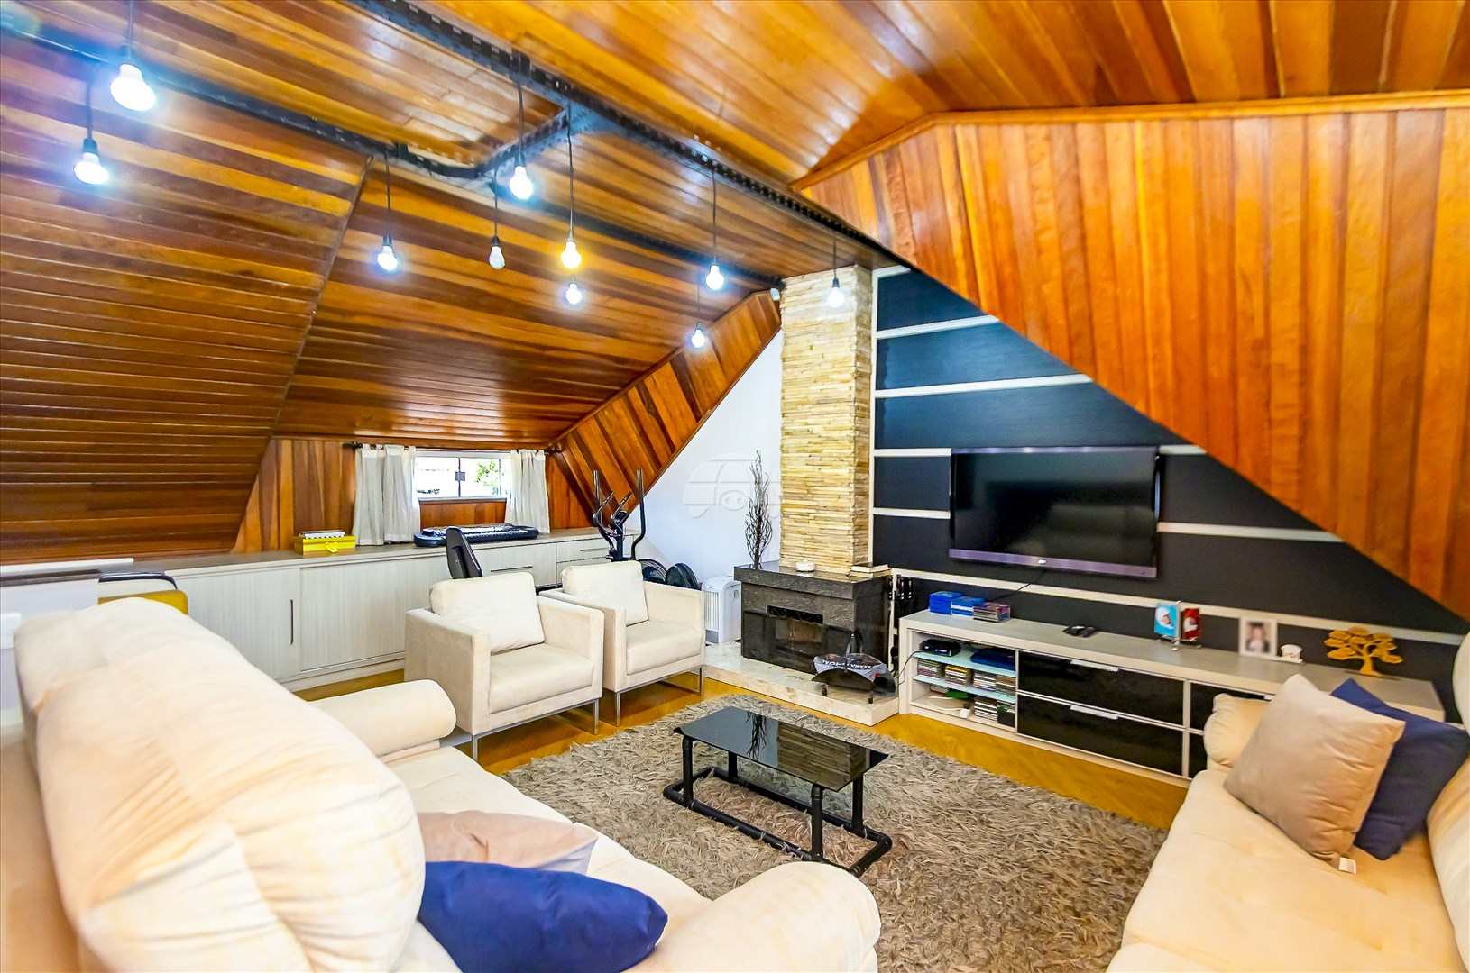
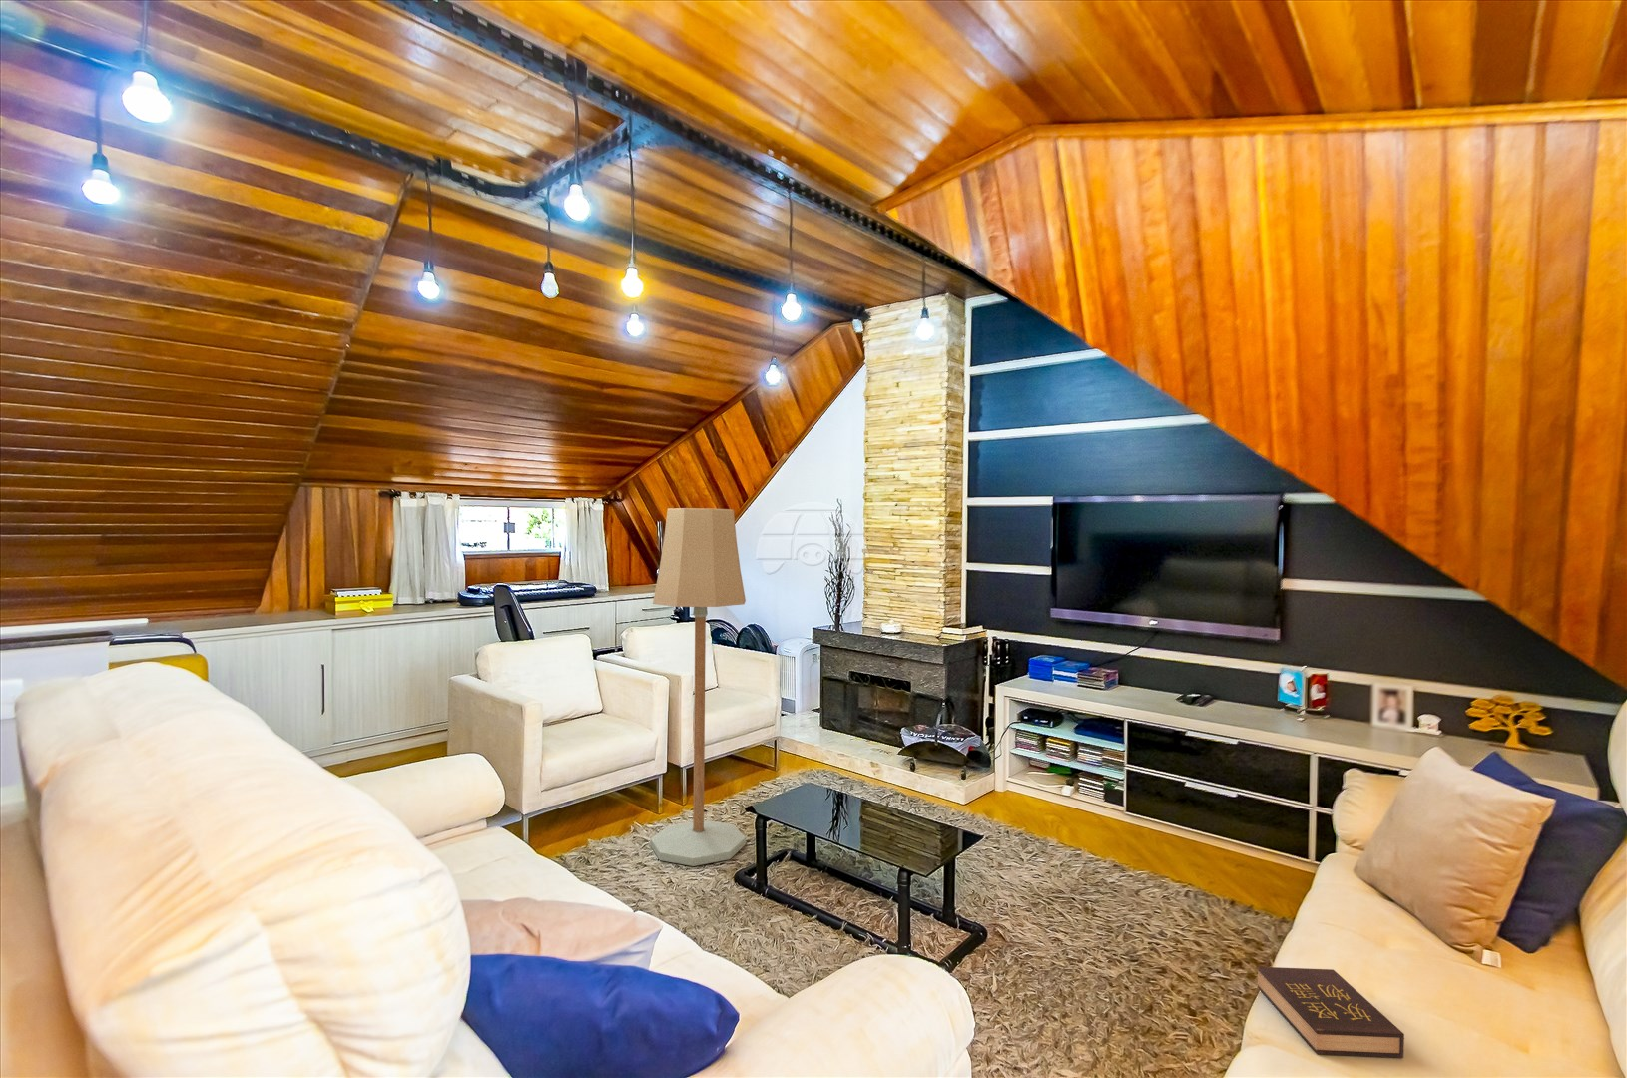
+ floor lamp [649,507,747,867]
+ hardback book [1257,966,1406,1059]
